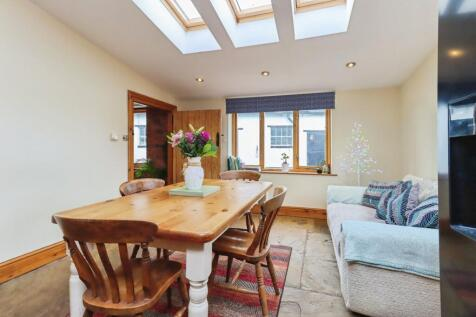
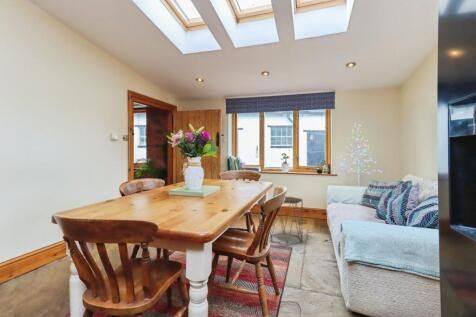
+ side table [269,196,304,246]
